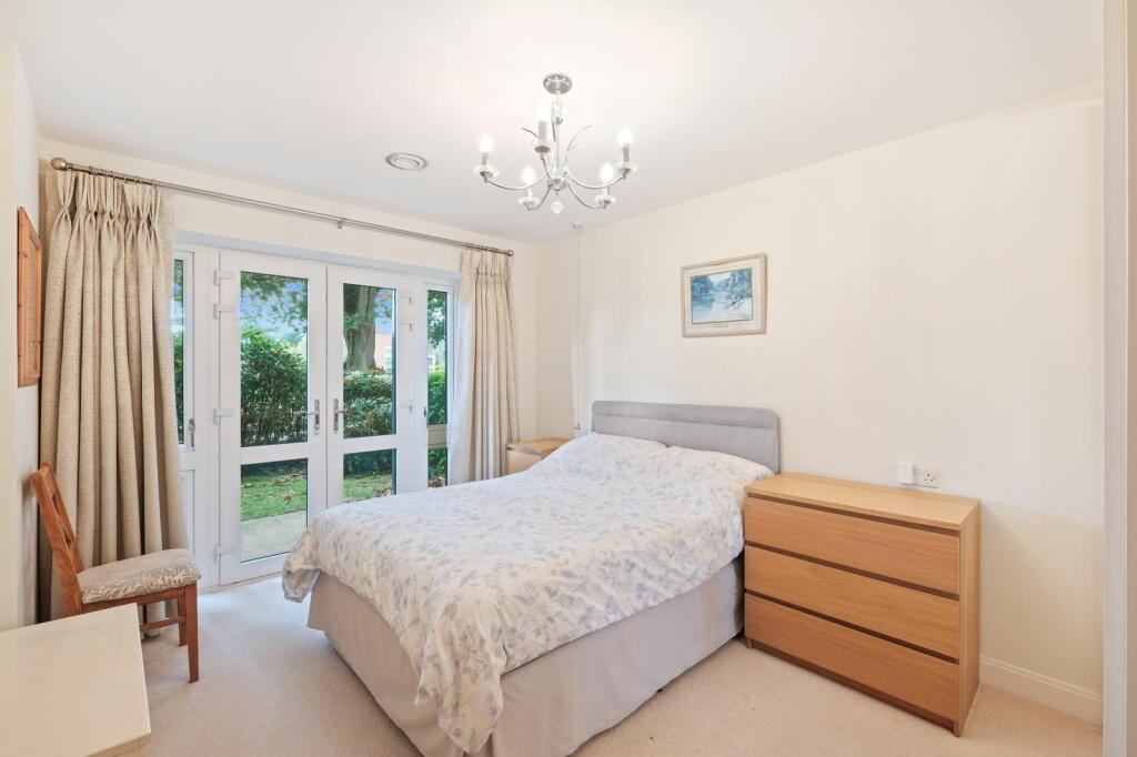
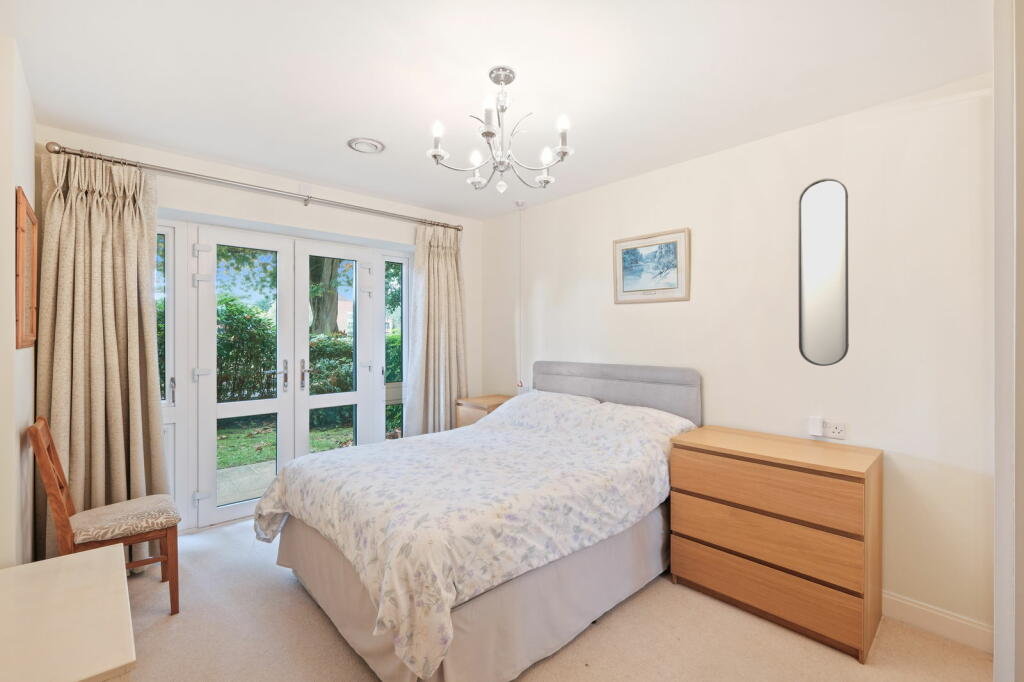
+ home mirror [797,178,850,367]
